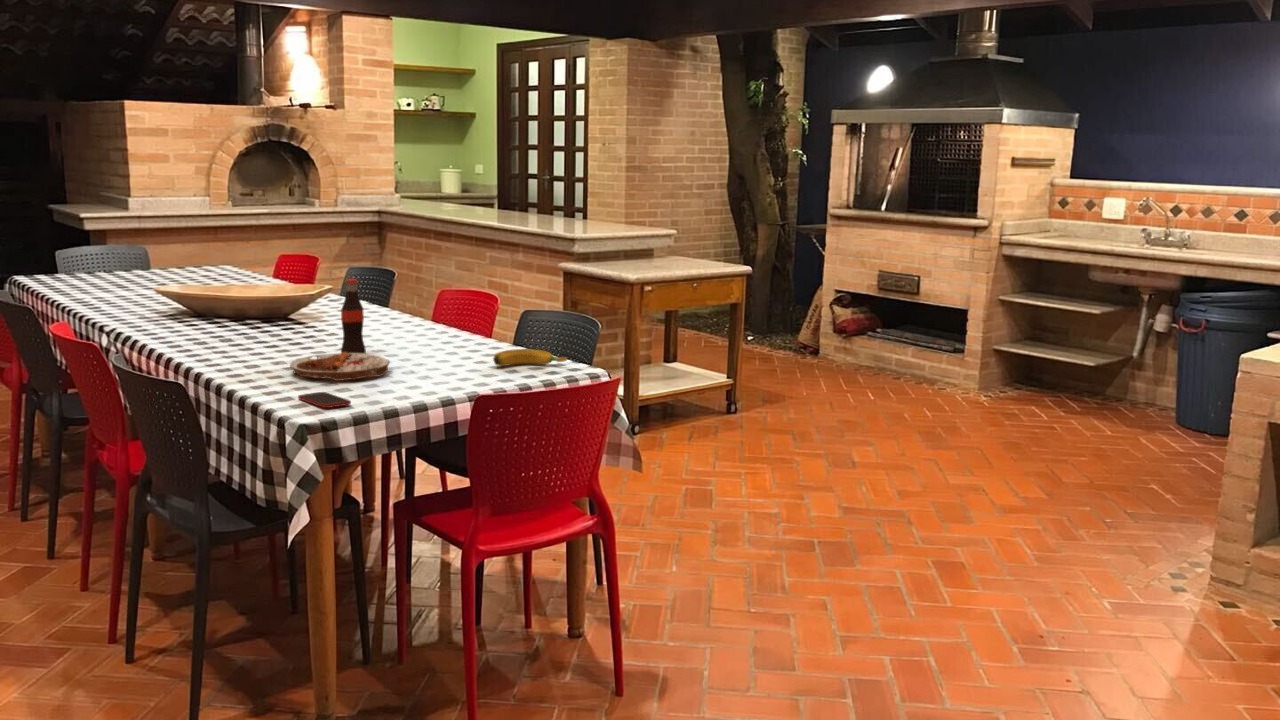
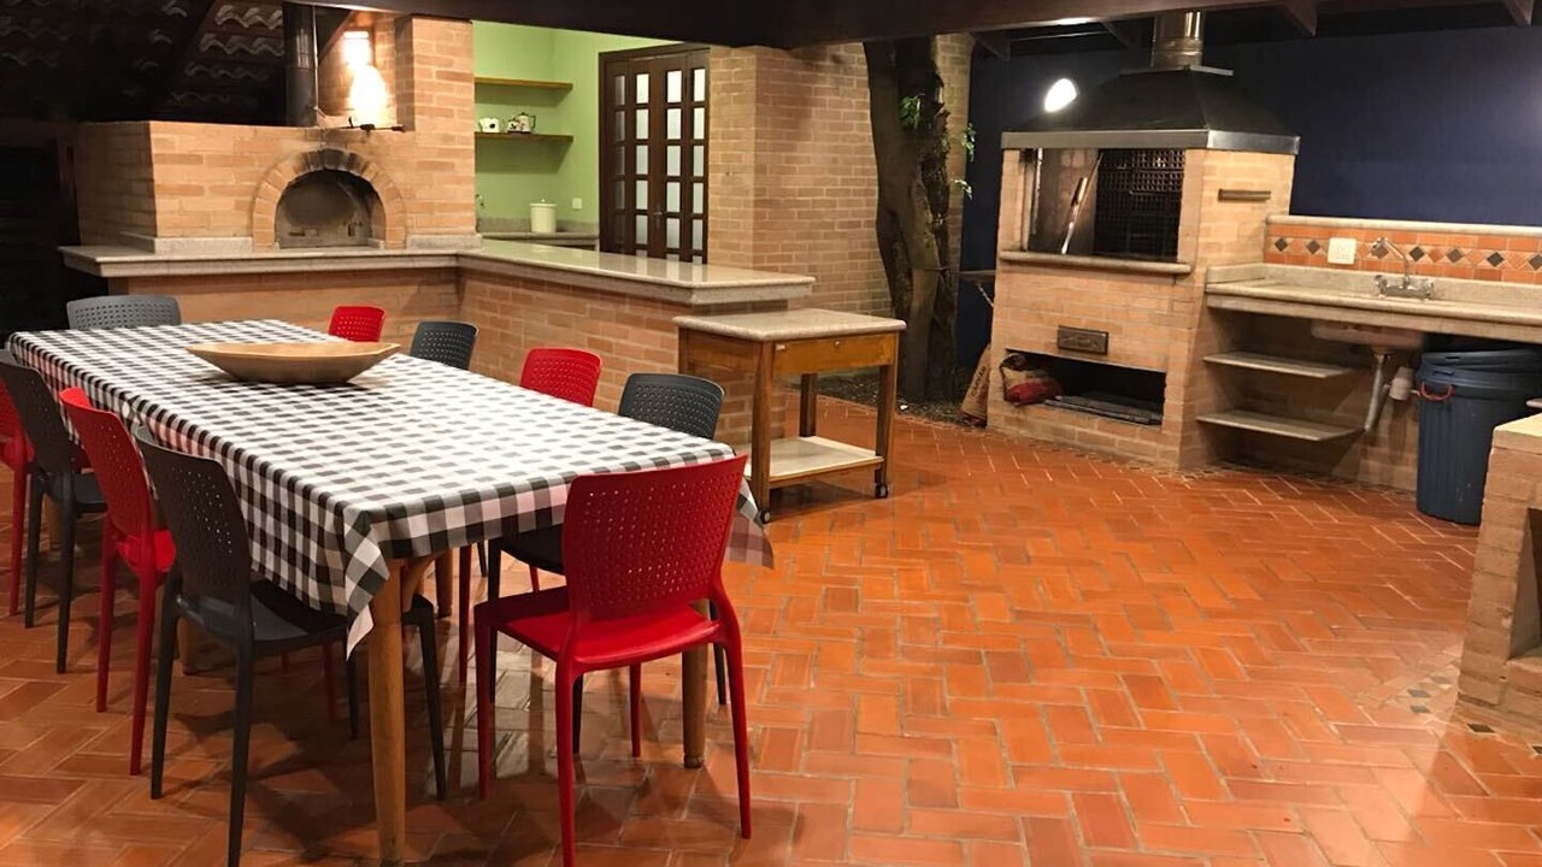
- plate [289,352,391,382]
- cell phone [297,391,352,409]
- banana [492,348,568,367]
- bottle [340,278,367,357]
